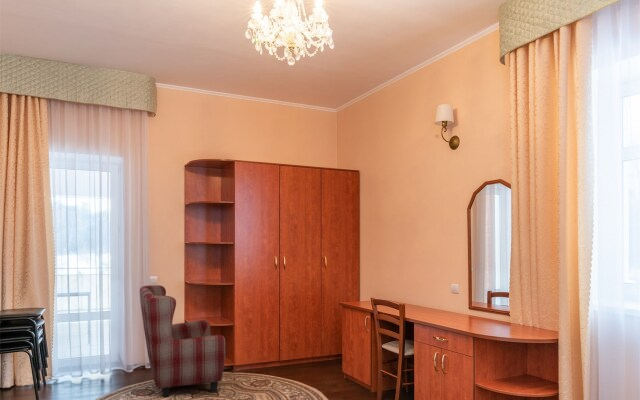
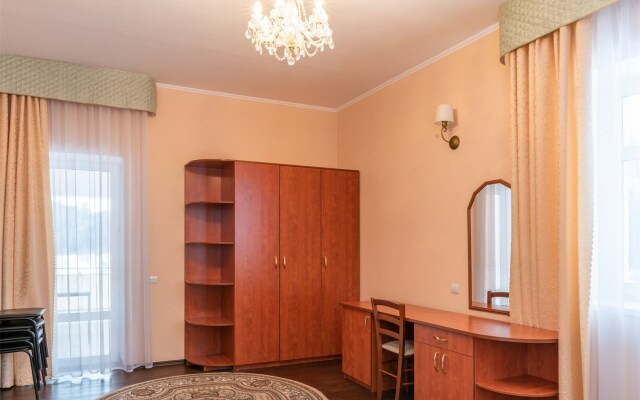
- armchair [139,284,227,399]
